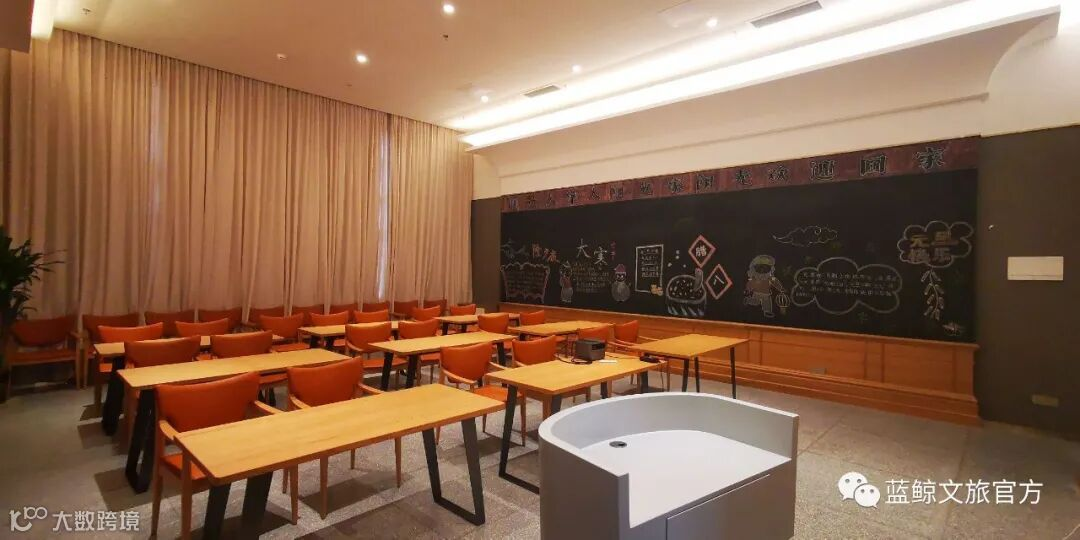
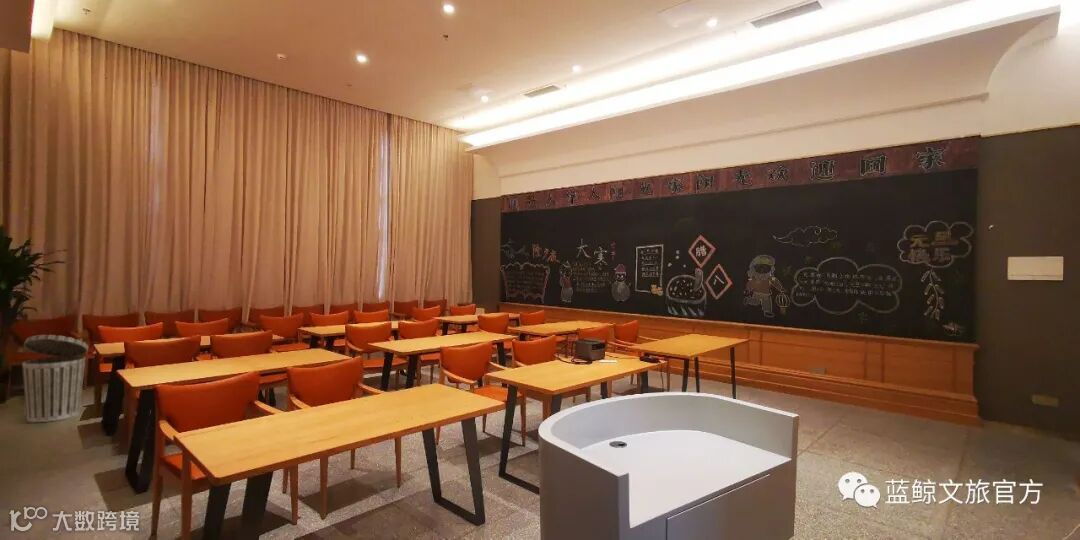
+ trash can [21,334,89,423]
